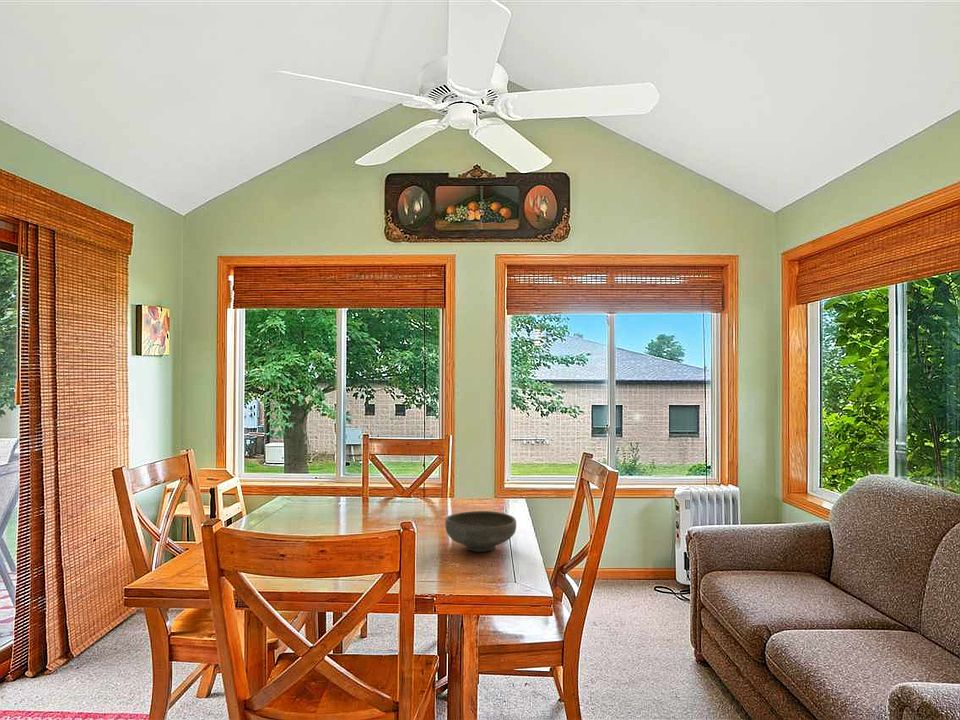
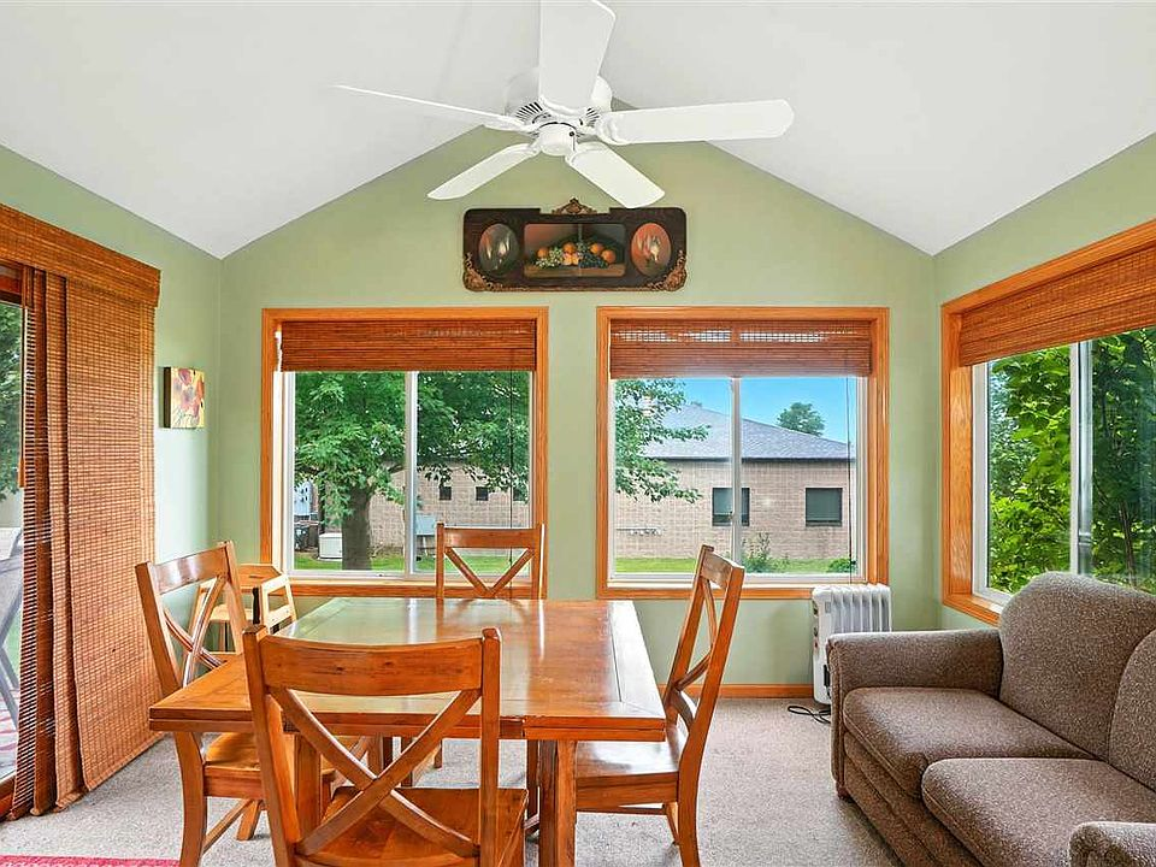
- bowl [444,510,517,553]
